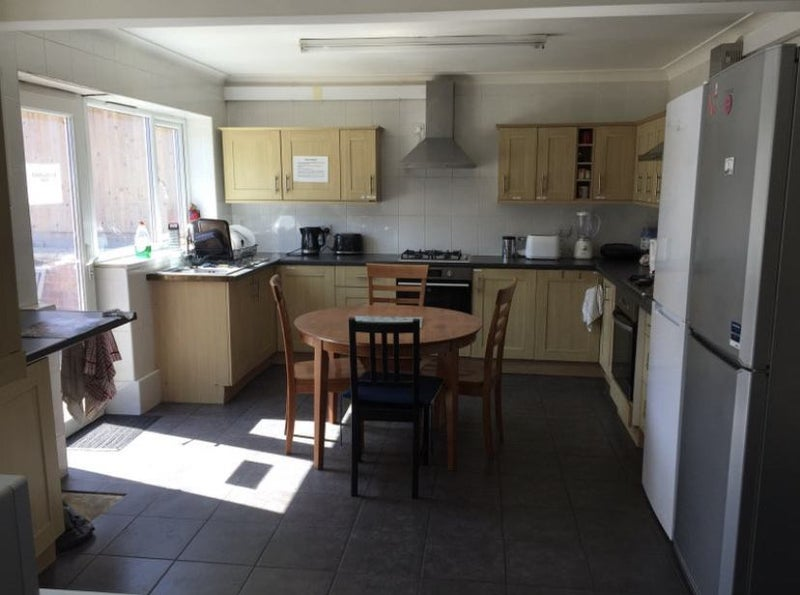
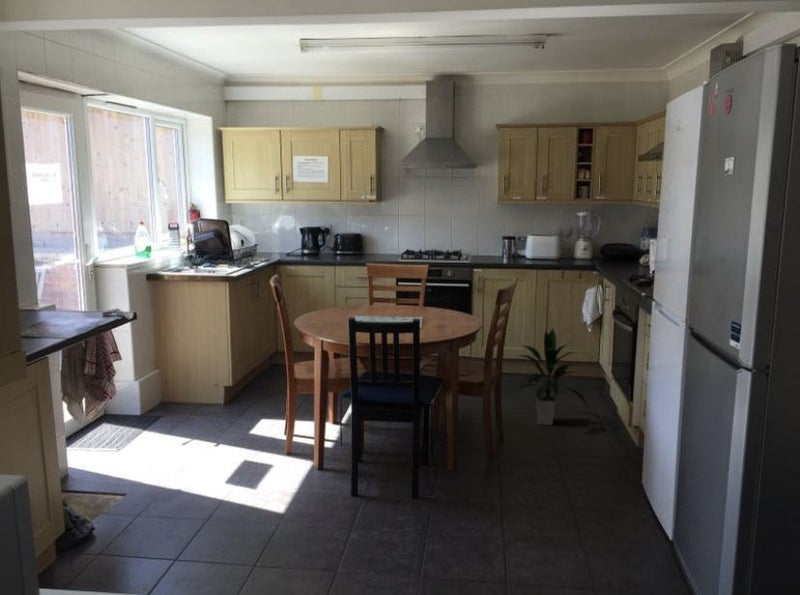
+ indoor plant [512,327,589,426]
